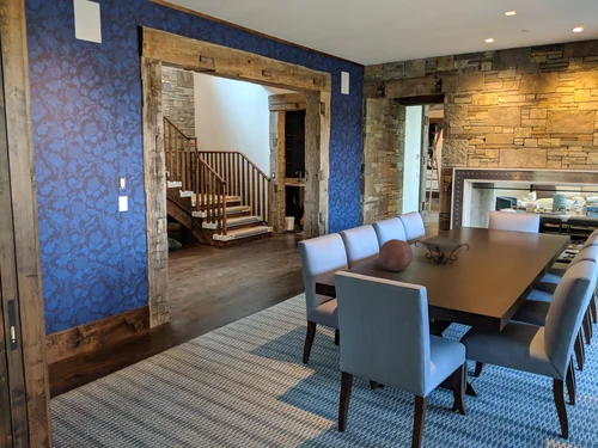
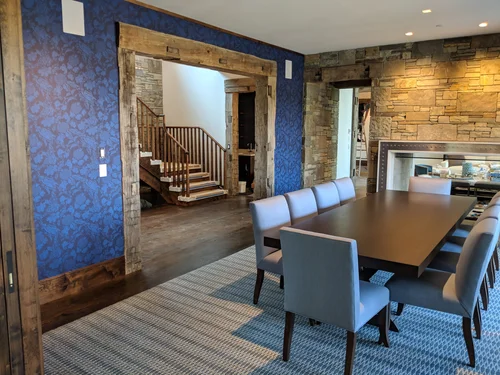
- decorative ball [378,238,414,272]
- decorative bowl [414,237,470,265]
